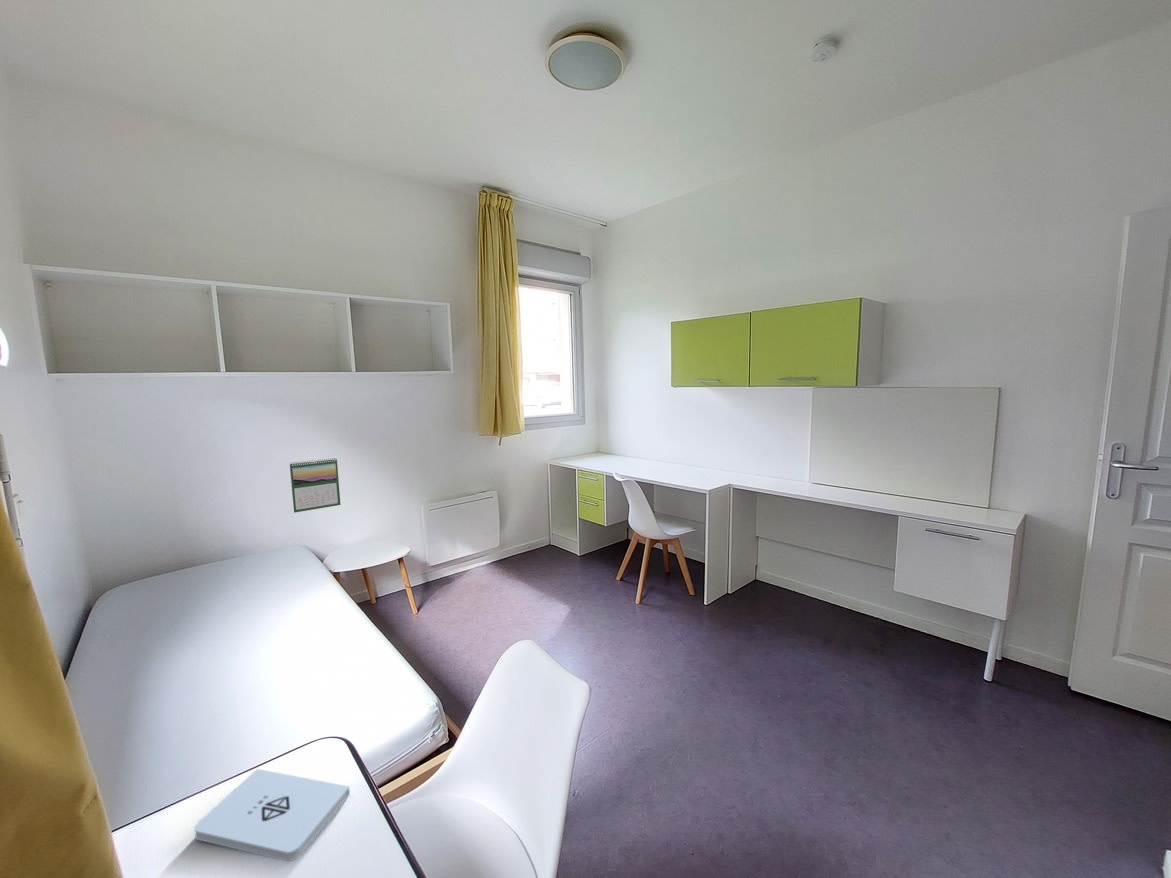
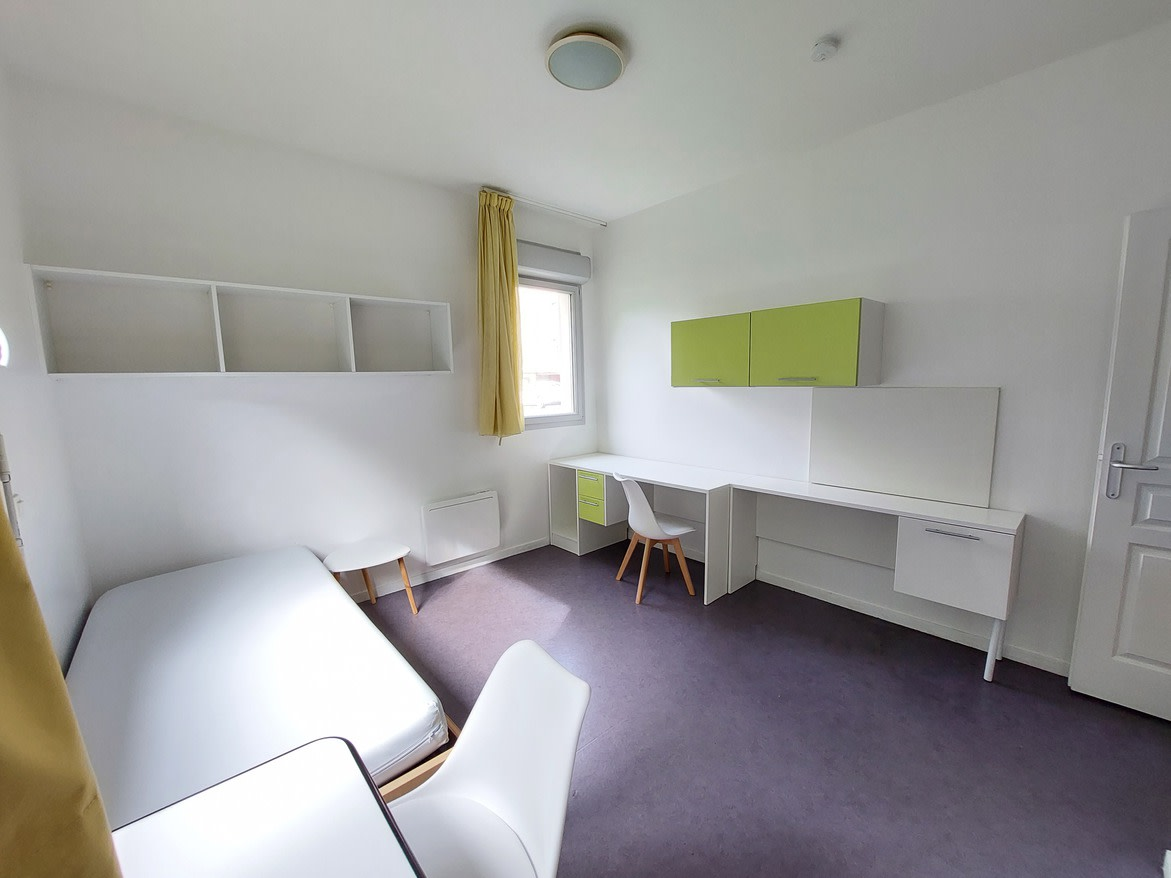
- calendar [289,457,341,514]
- notepad [193,768,351,862]
